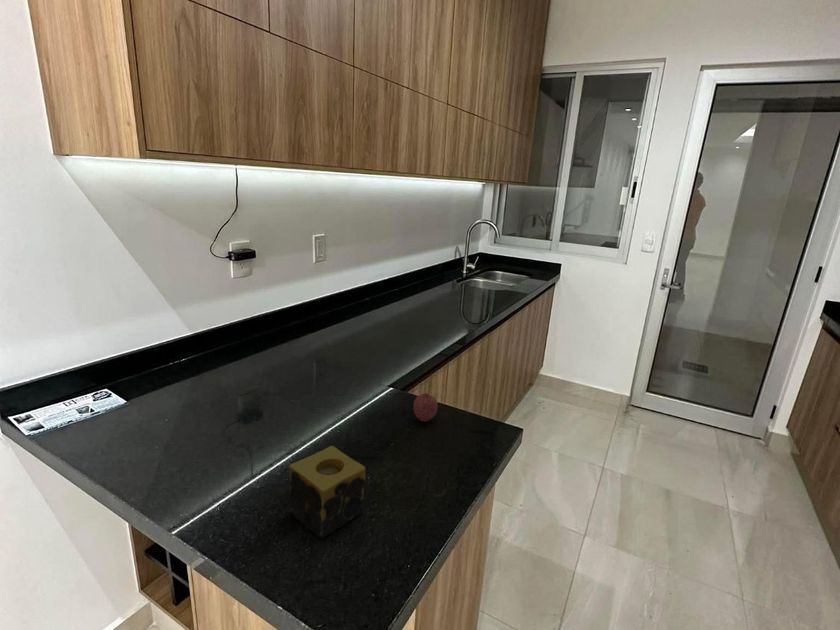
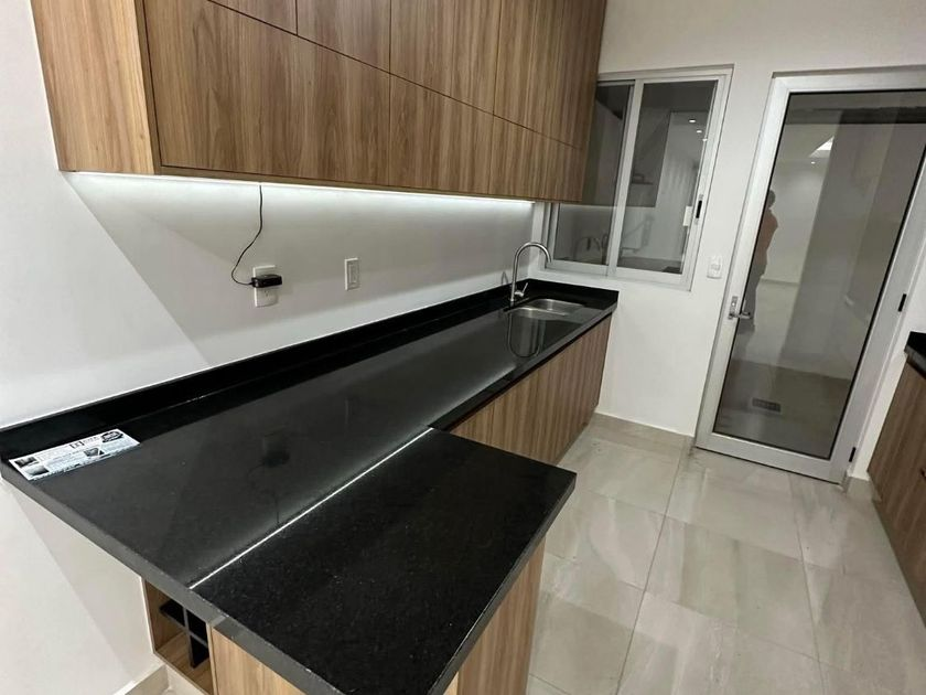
- candle [288,445,366,539]
- fruit [412,392,439,422]
